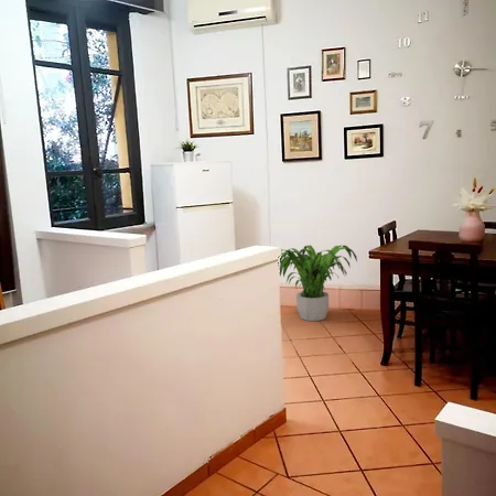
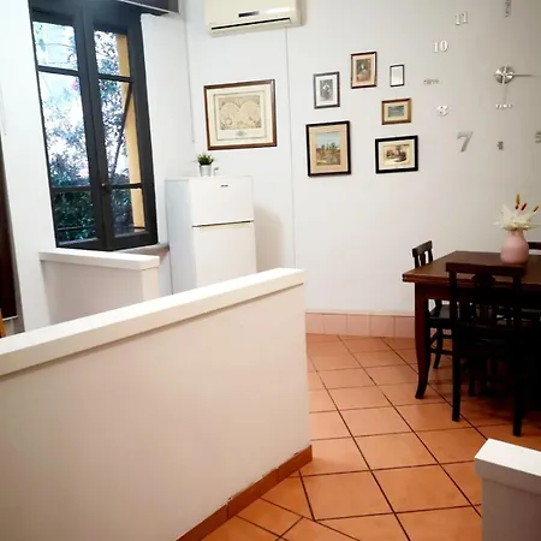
- potted plant [279,245,358,322]
